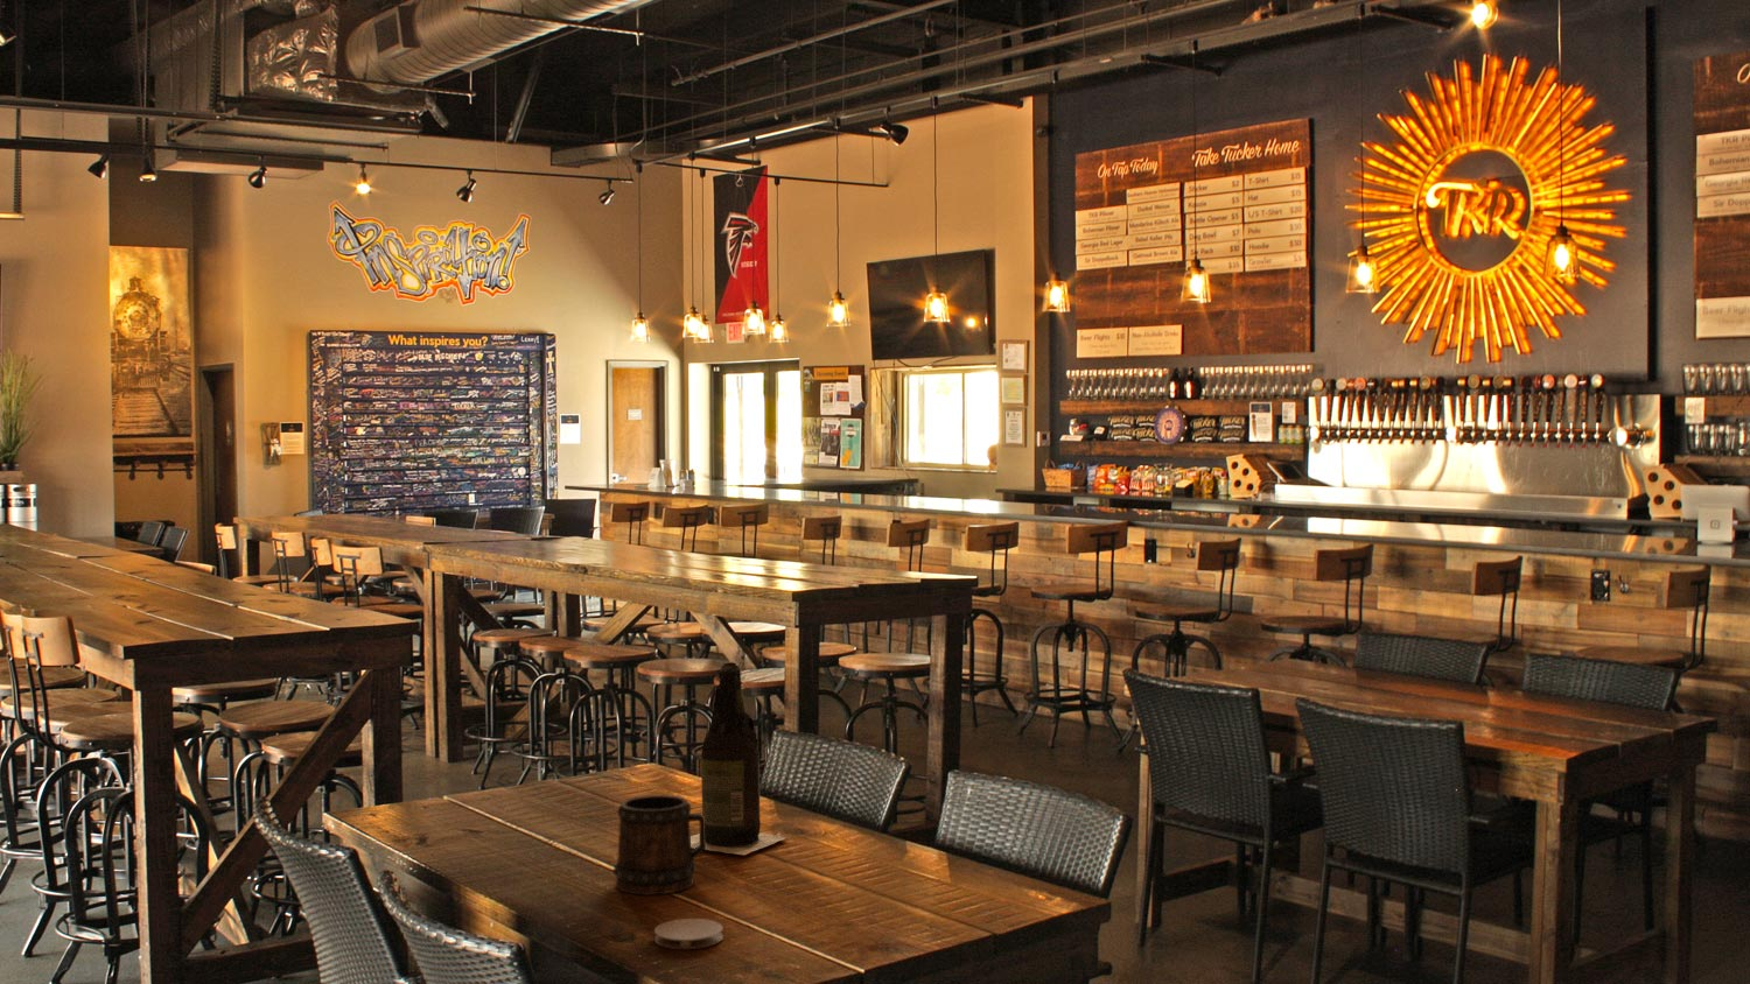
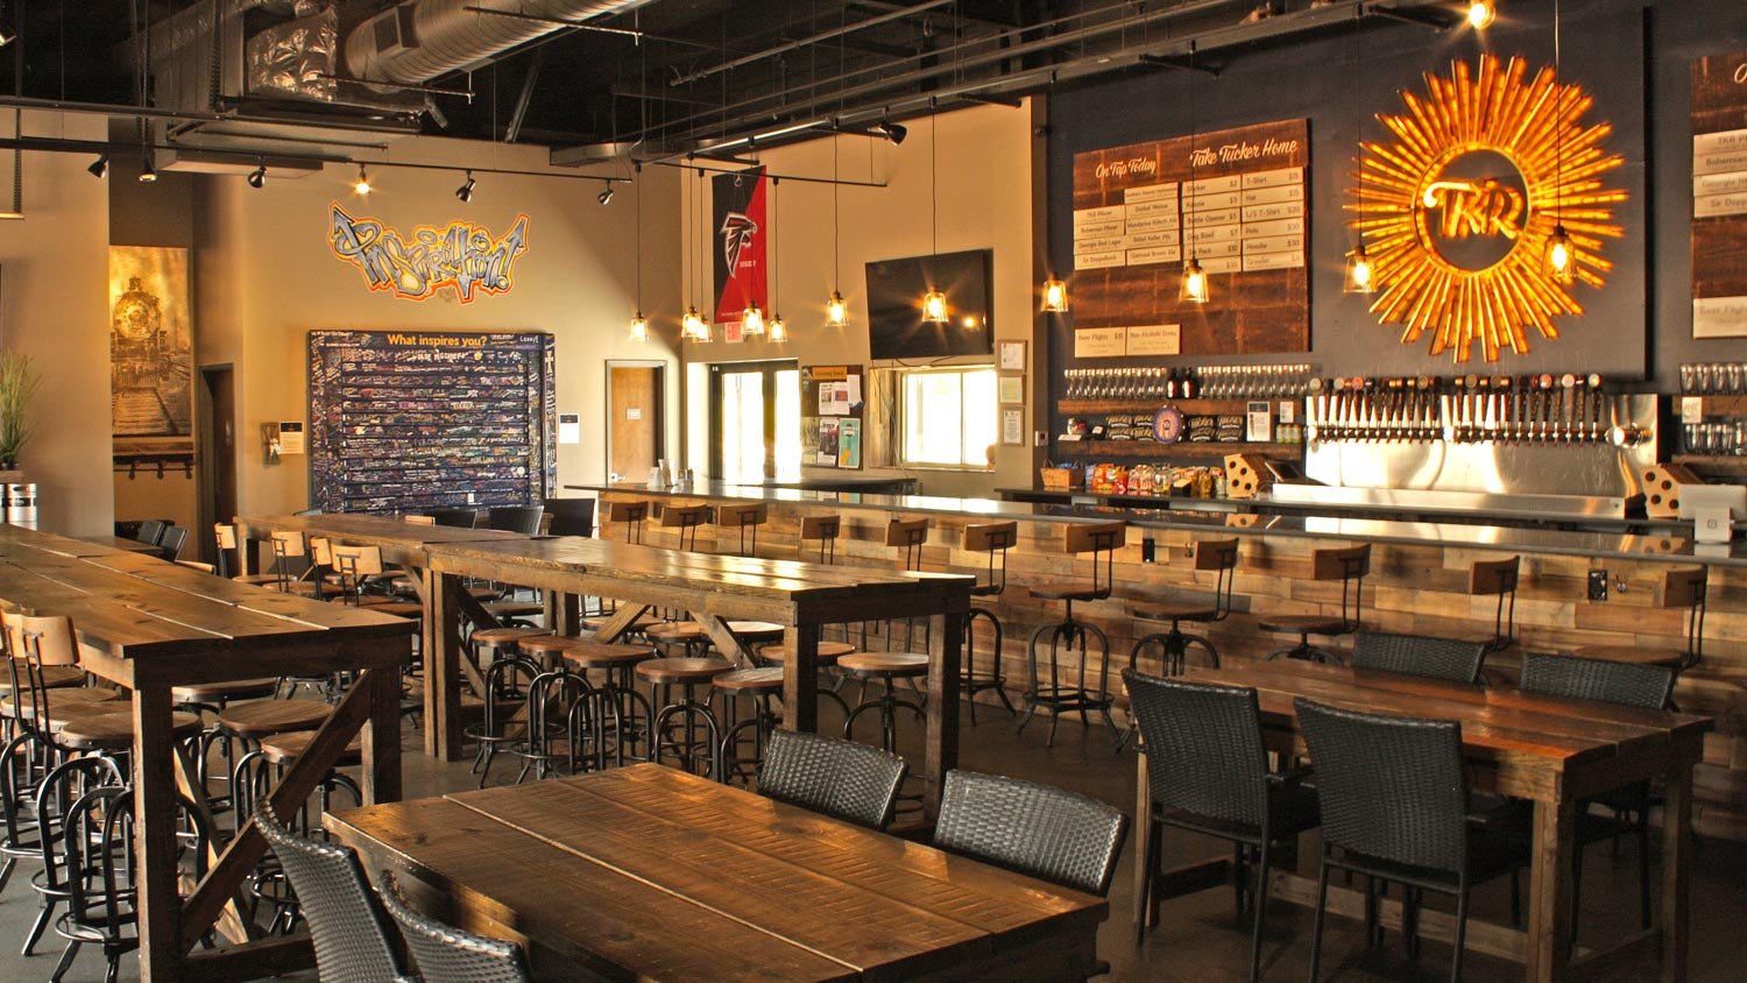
- coaster [654,918,725,950]
- beer bottle [691,662,790,855]
- beer mug [612,794,706,896]
